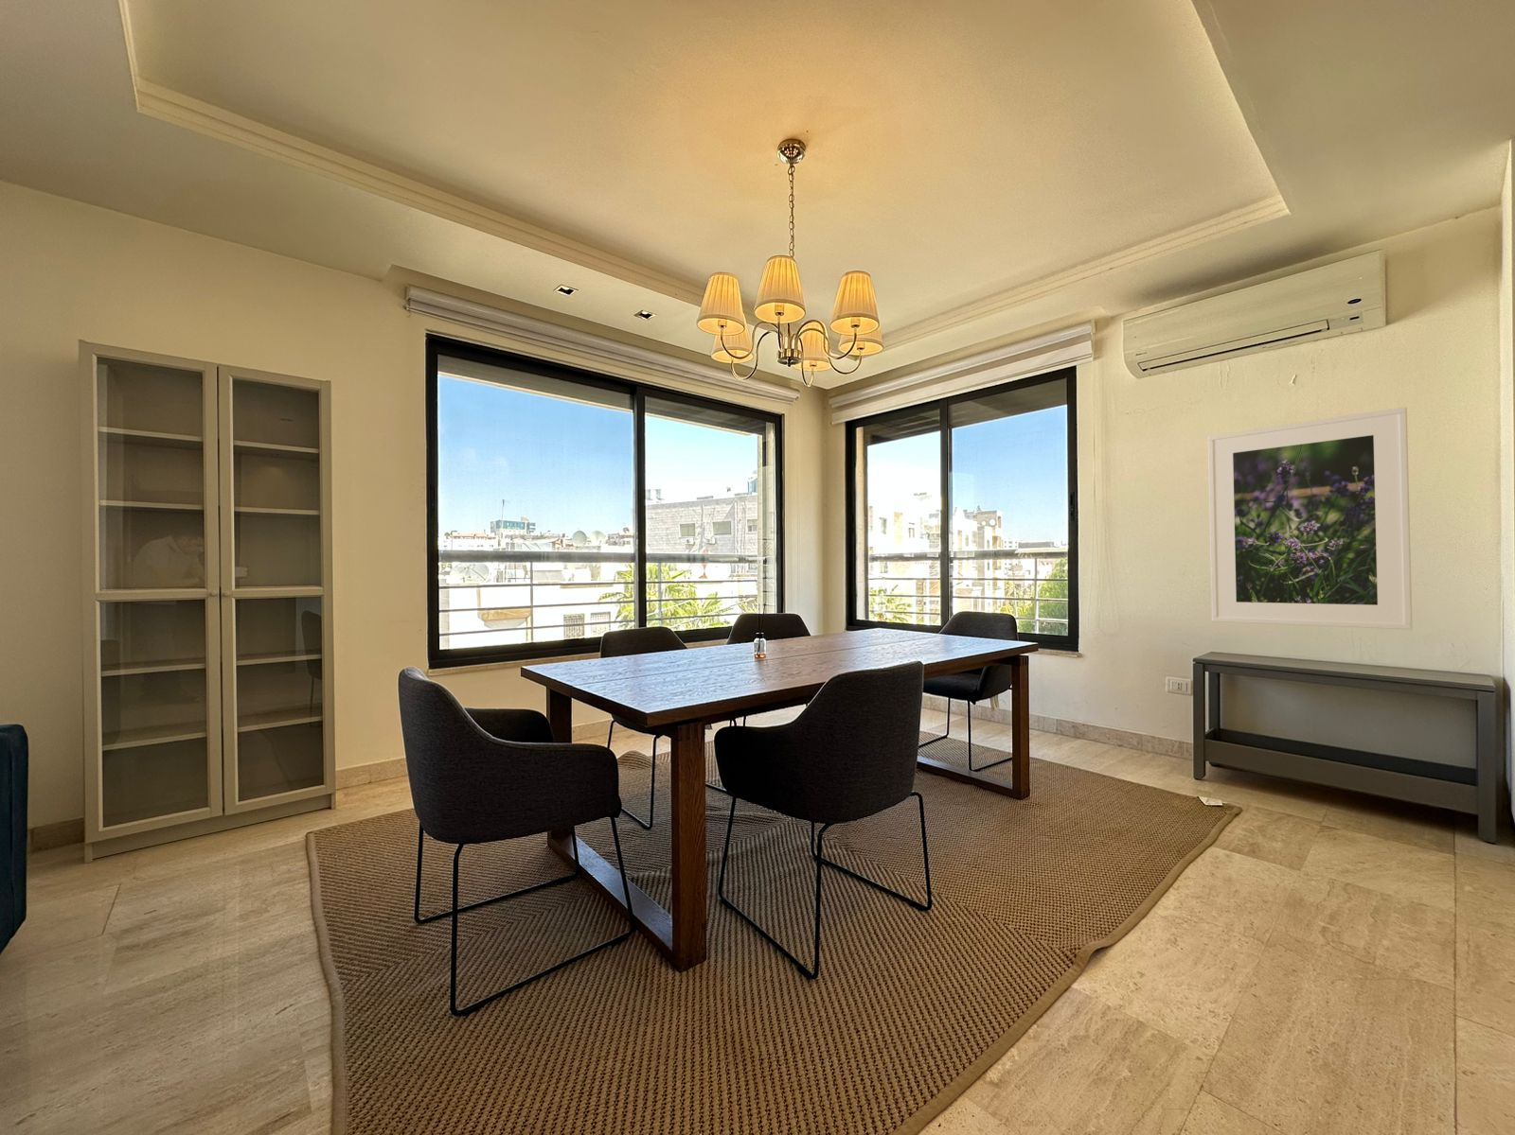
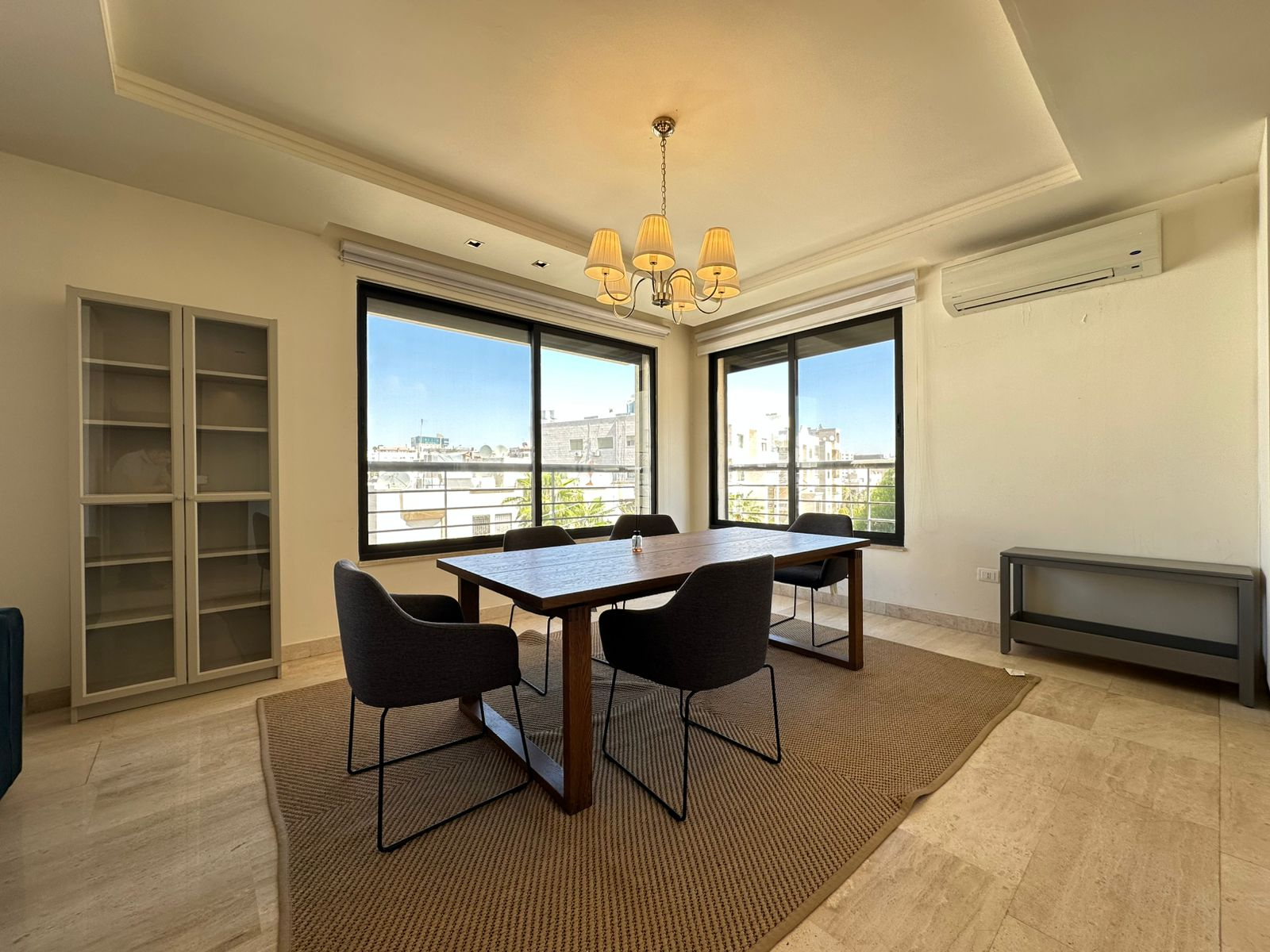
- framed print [1207,405,1412,631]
